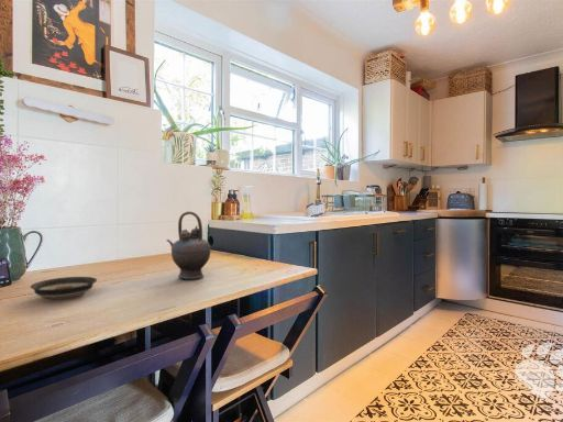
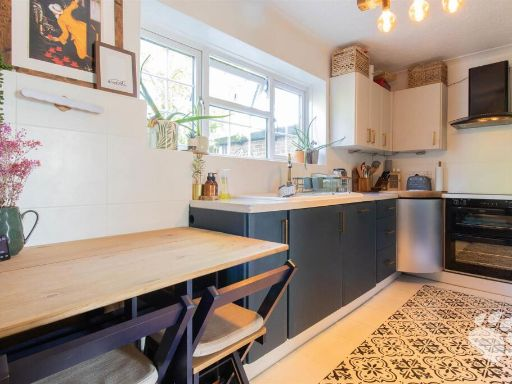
- saucer [30,276,98,300]
- teapot [165,210,211,280]
